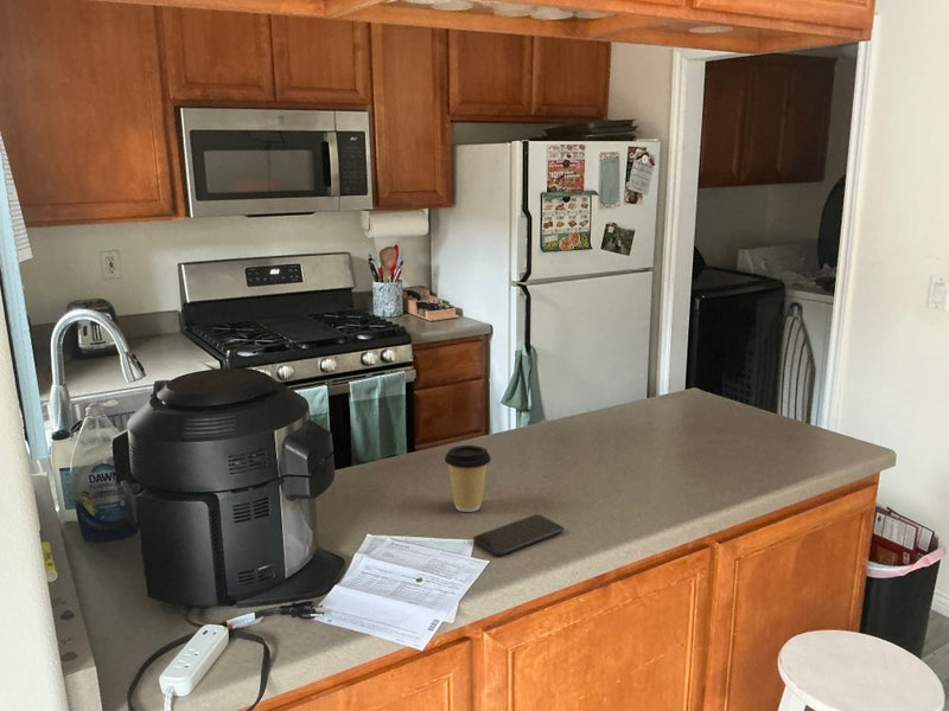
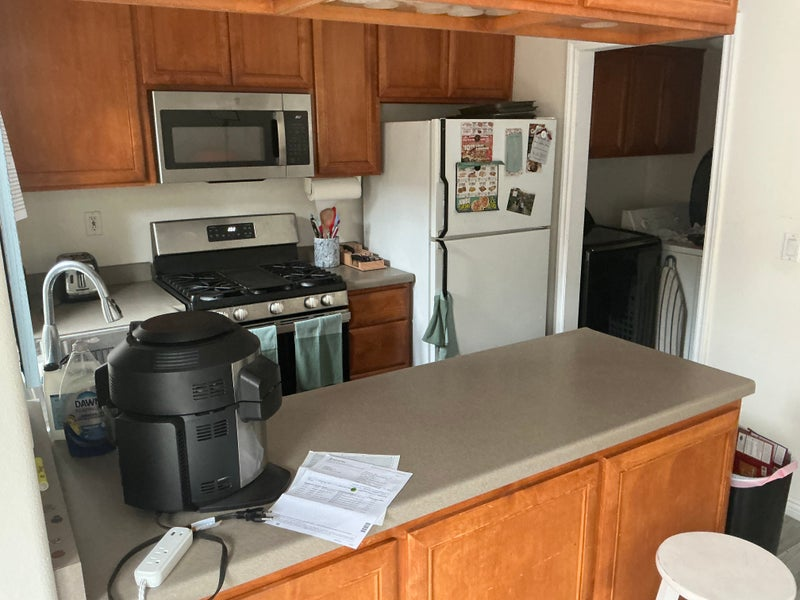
- coffee cup [444,444,492,513]
- smartphone [472,513,565,557]
